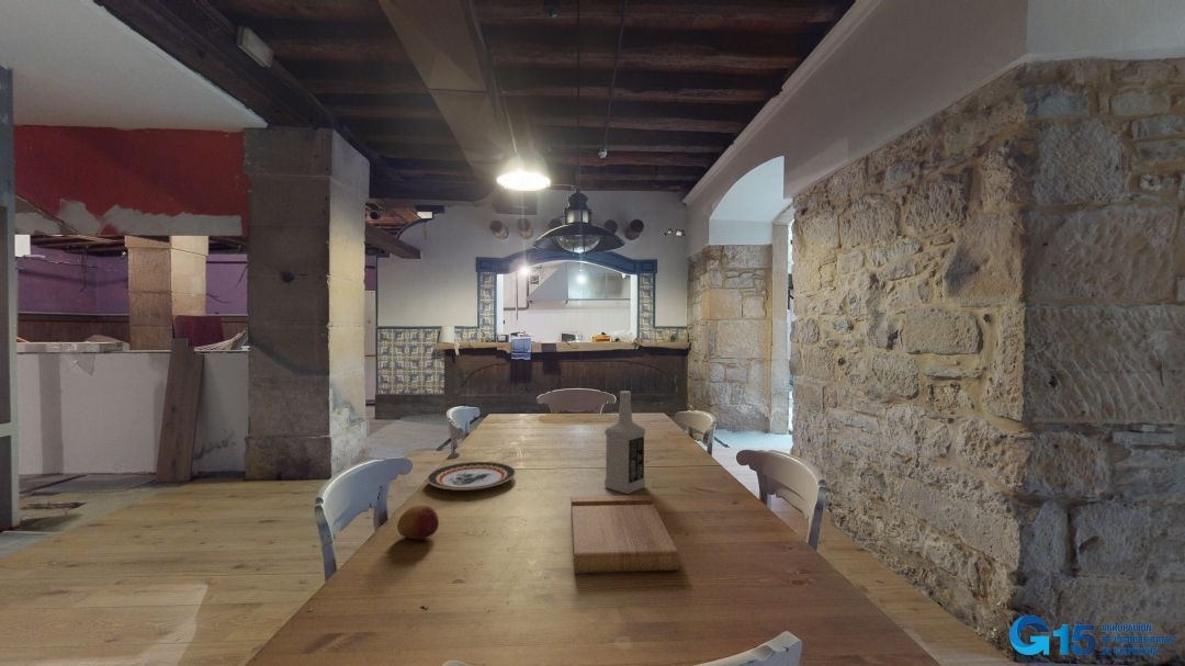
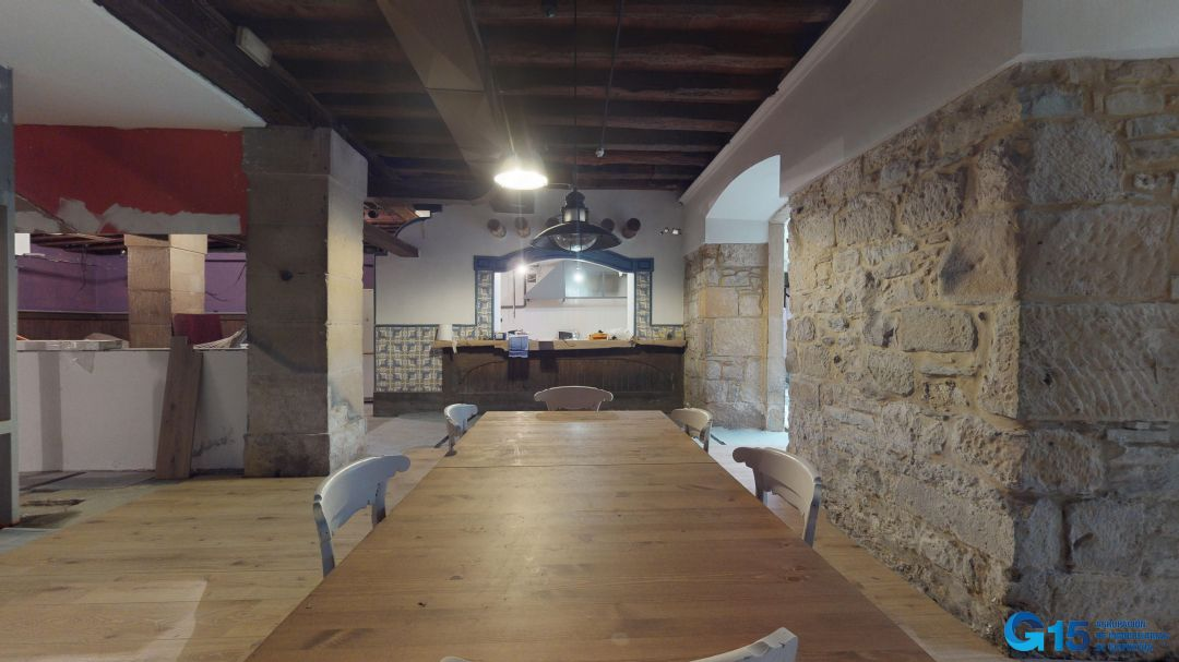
- plate [426,461,517,492]
- fruit [396,504,440,540]
- vodka [603,390,646,495]
- cutting board [569,494,680,574]
